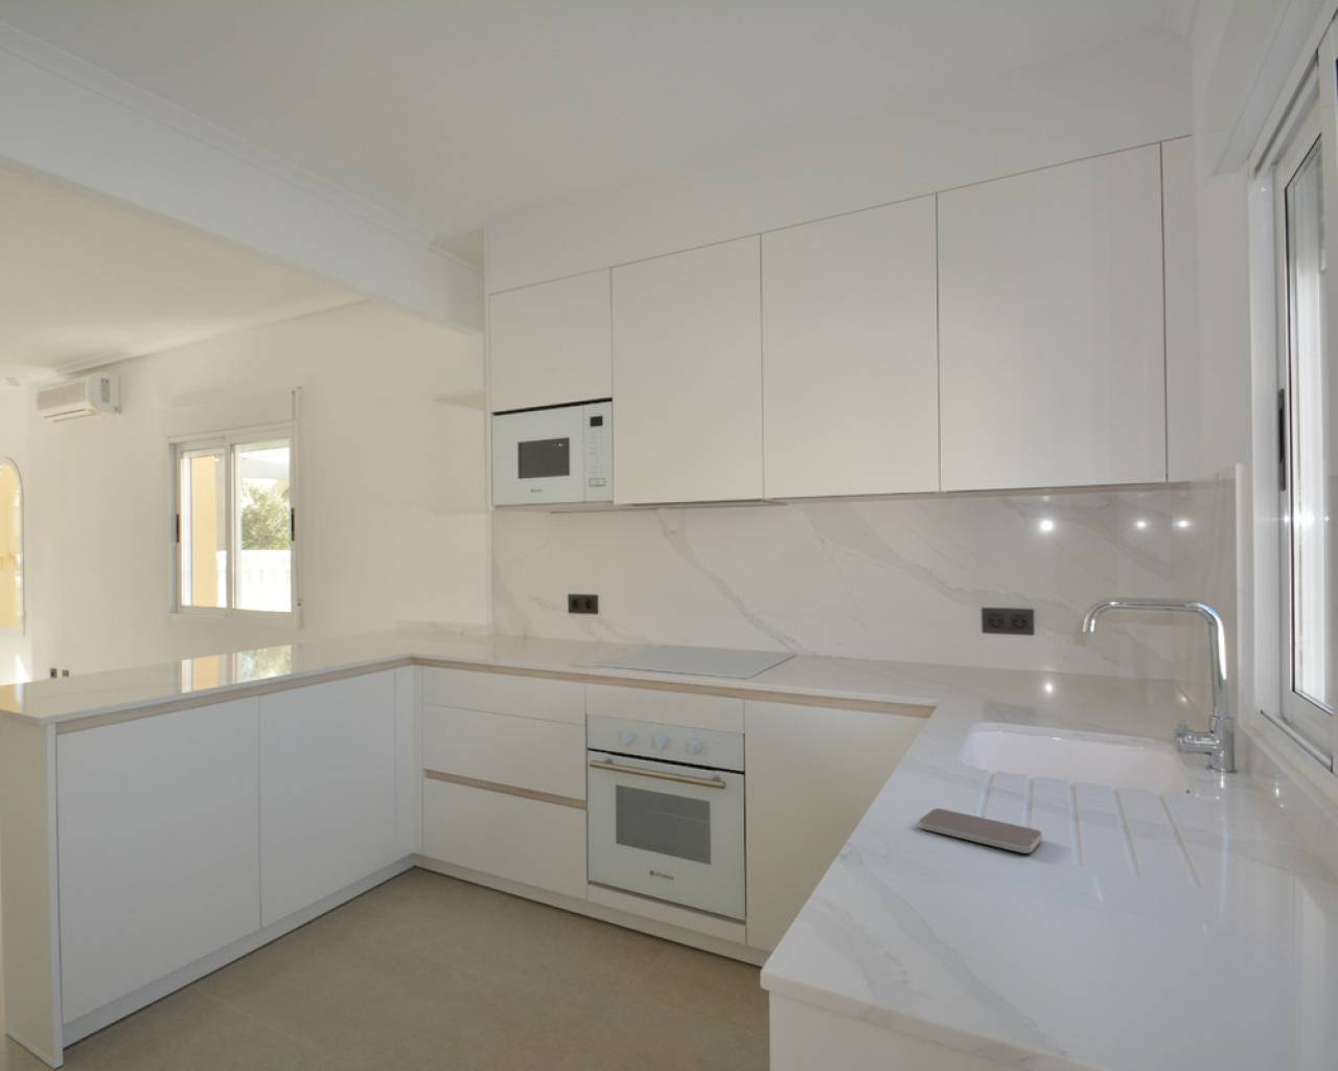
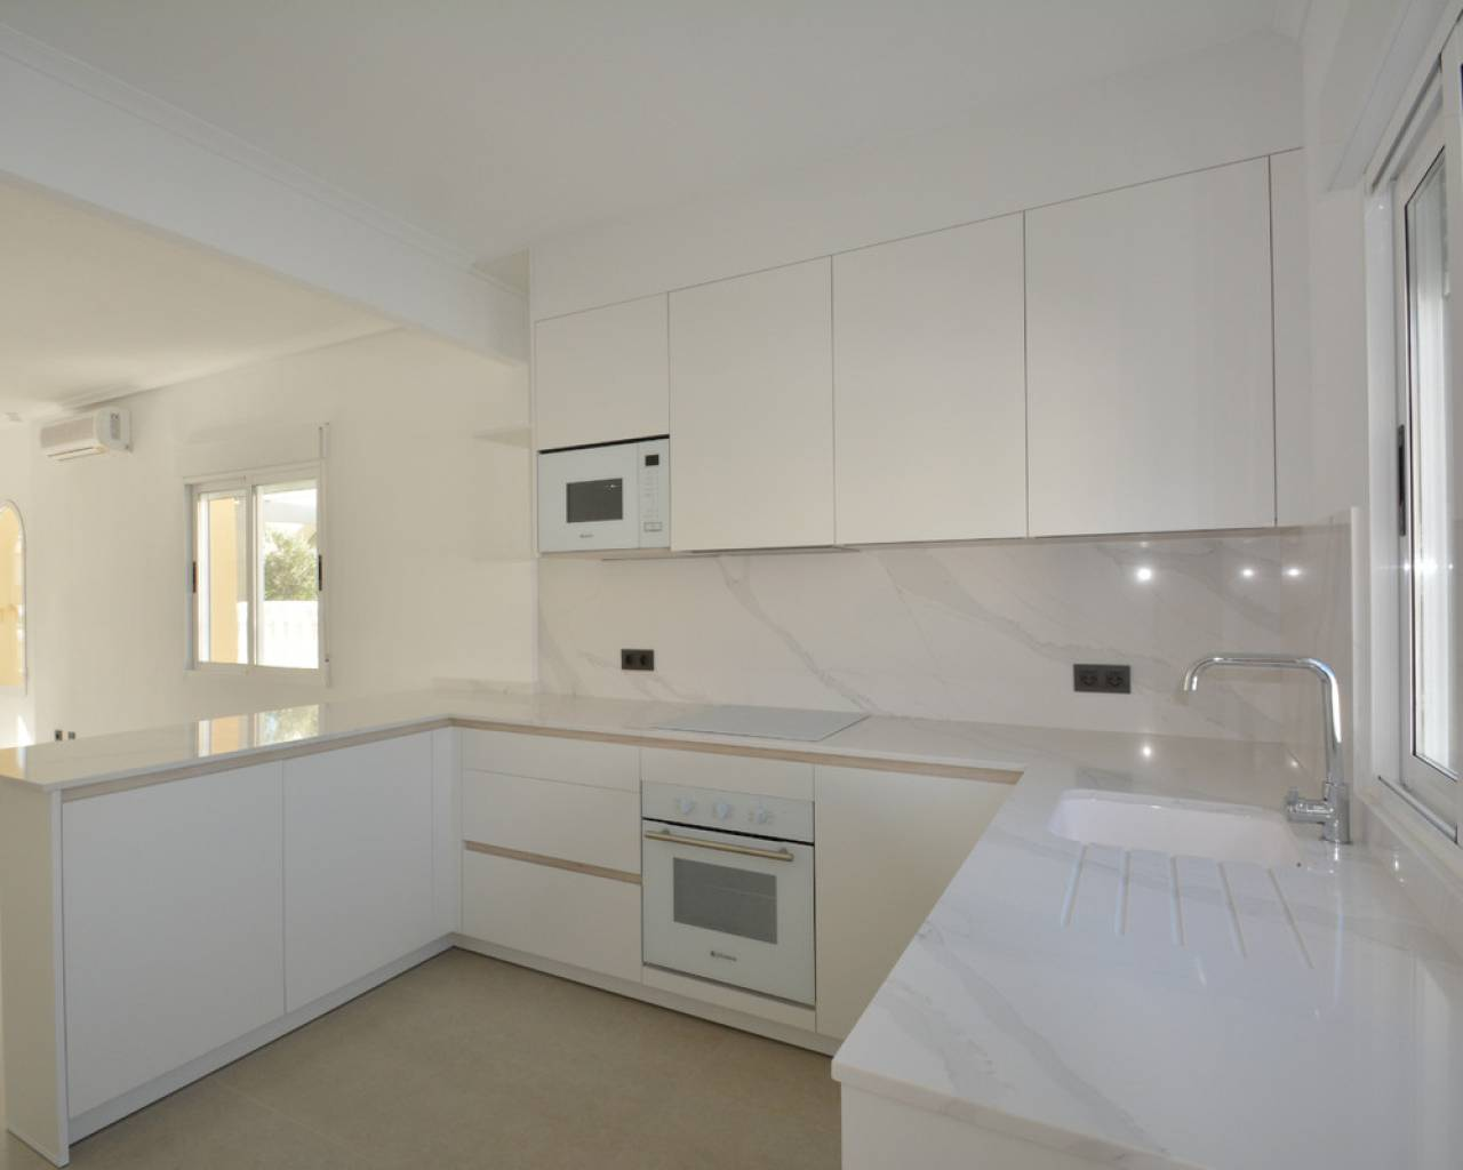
- smartphone [917,808,1043,855]
